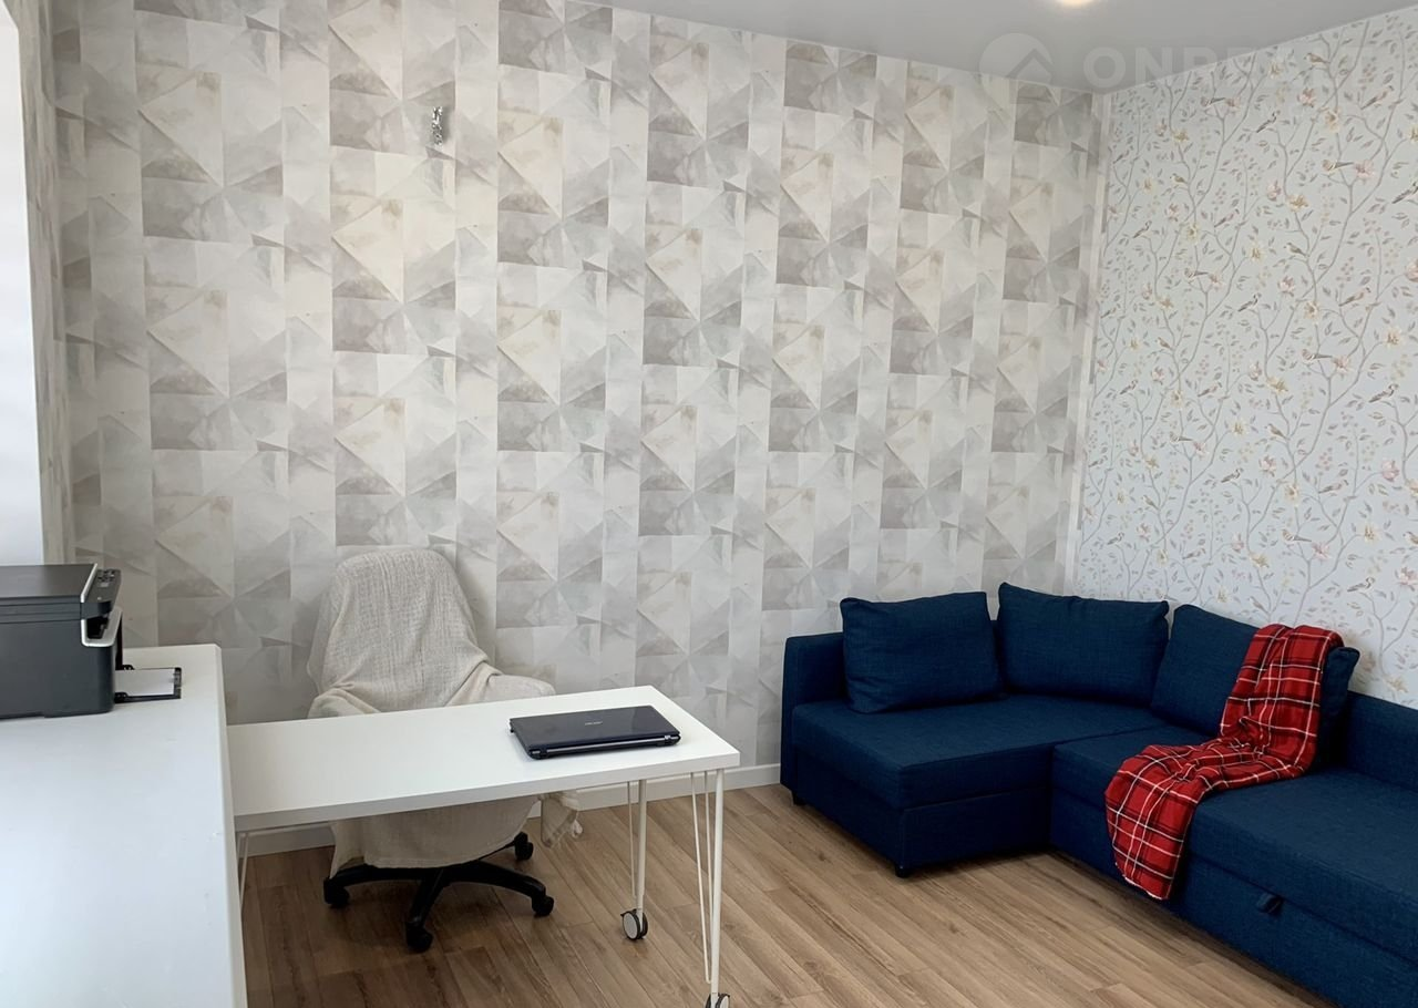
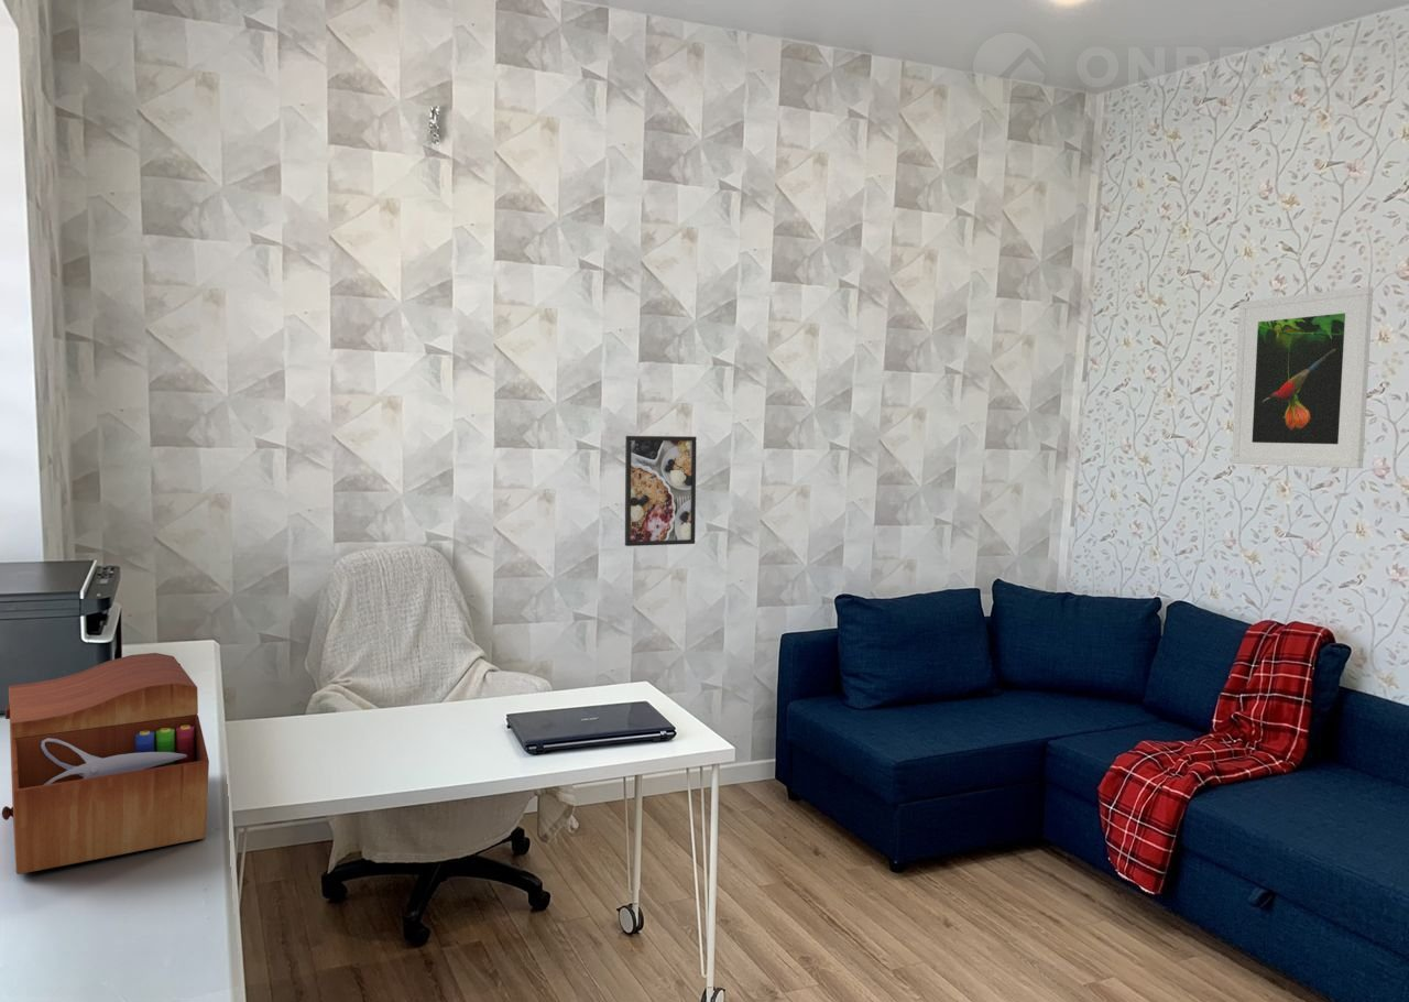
+ sewing box [1,652,210,875]
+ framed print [624,435,698,547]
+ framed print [1231,285,1374,469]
